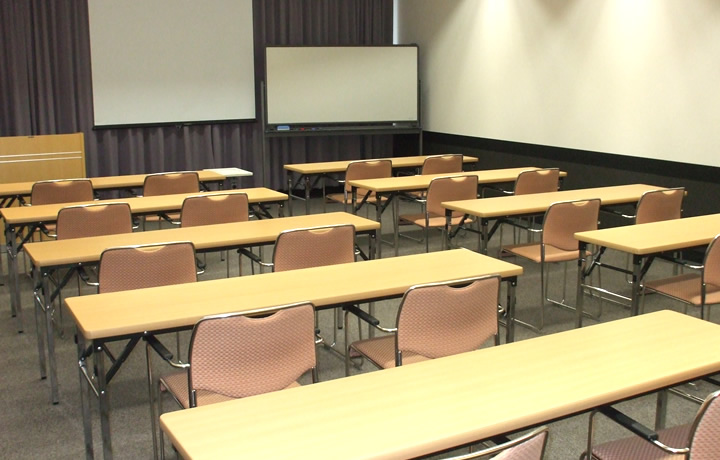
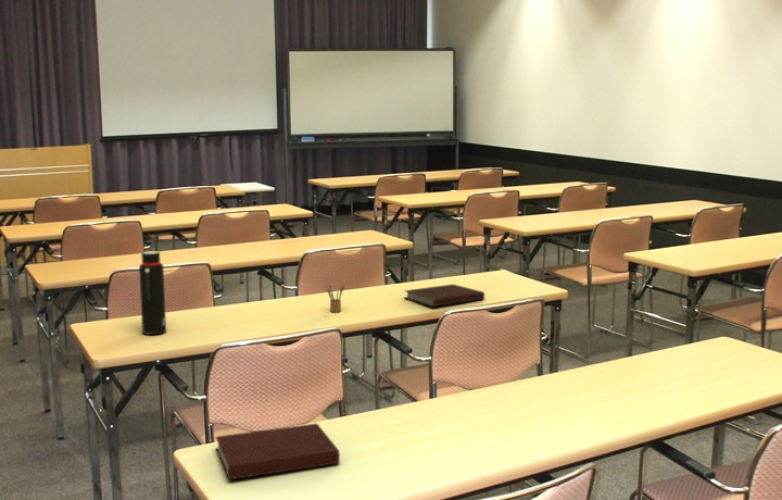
+ water bottle [138,250,167,336]
+ notebook [403,284,485,308]
+ notebook [215,422,341,480]
+ pencil box [325,283,345,313]
